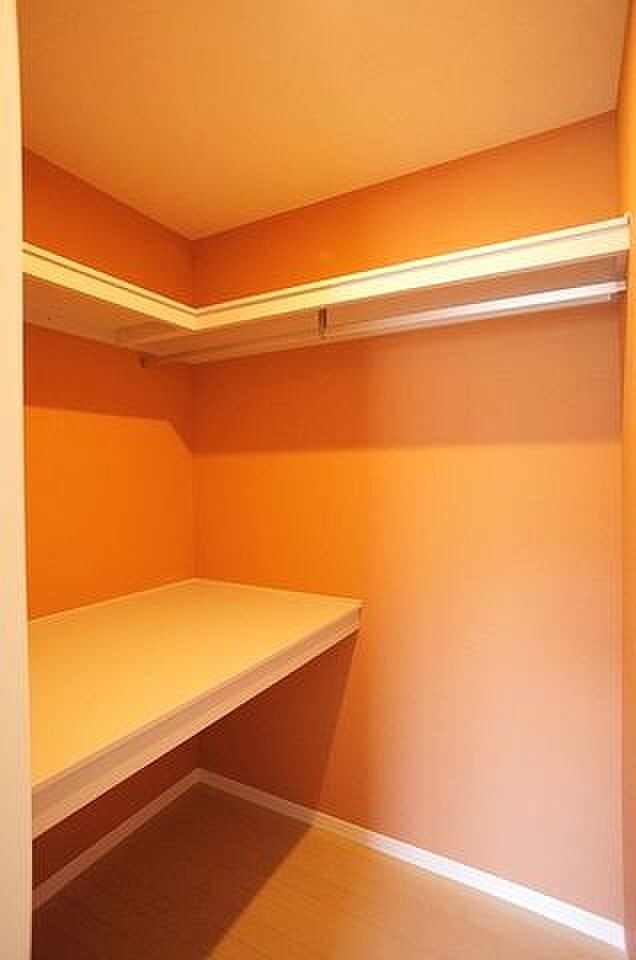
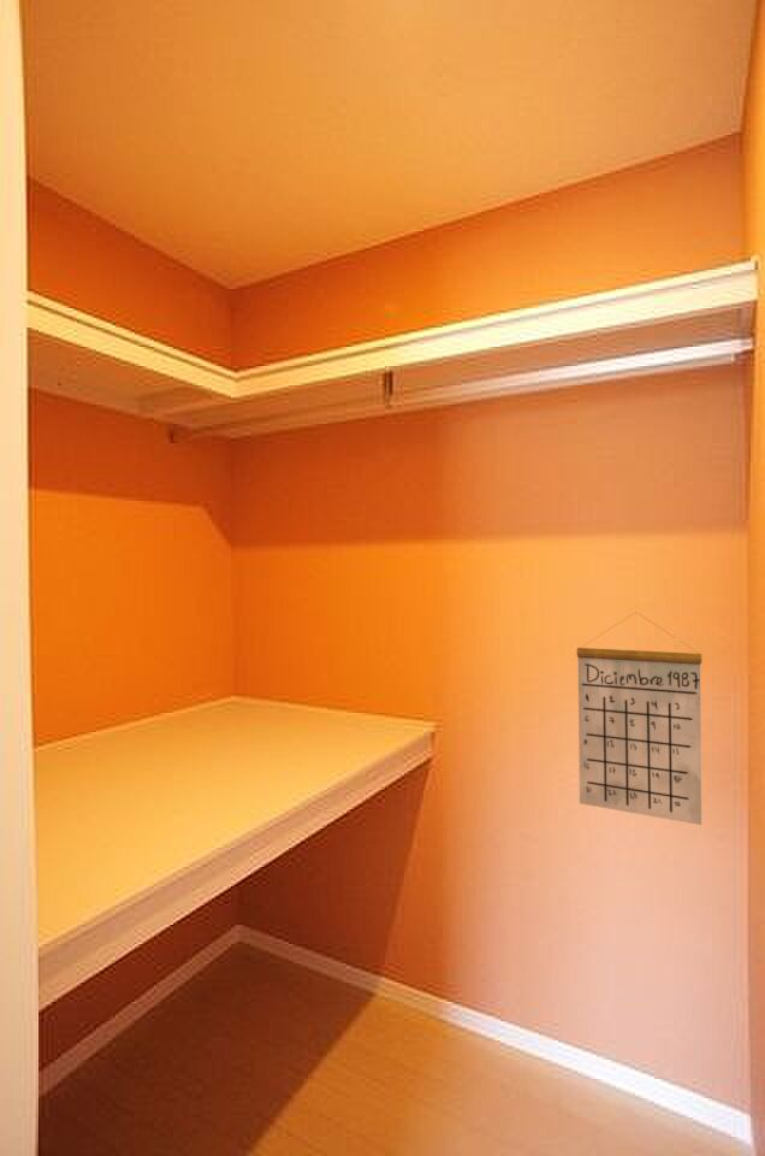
+ calendar [576,611,702,826]
